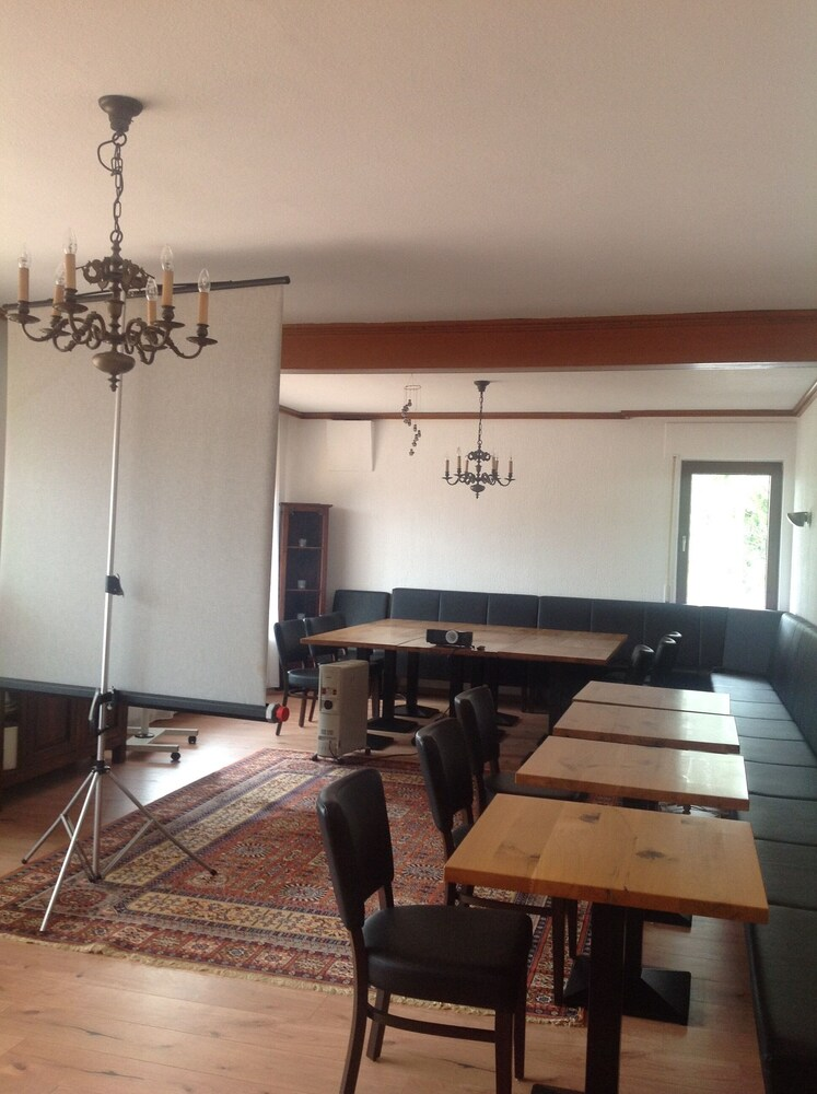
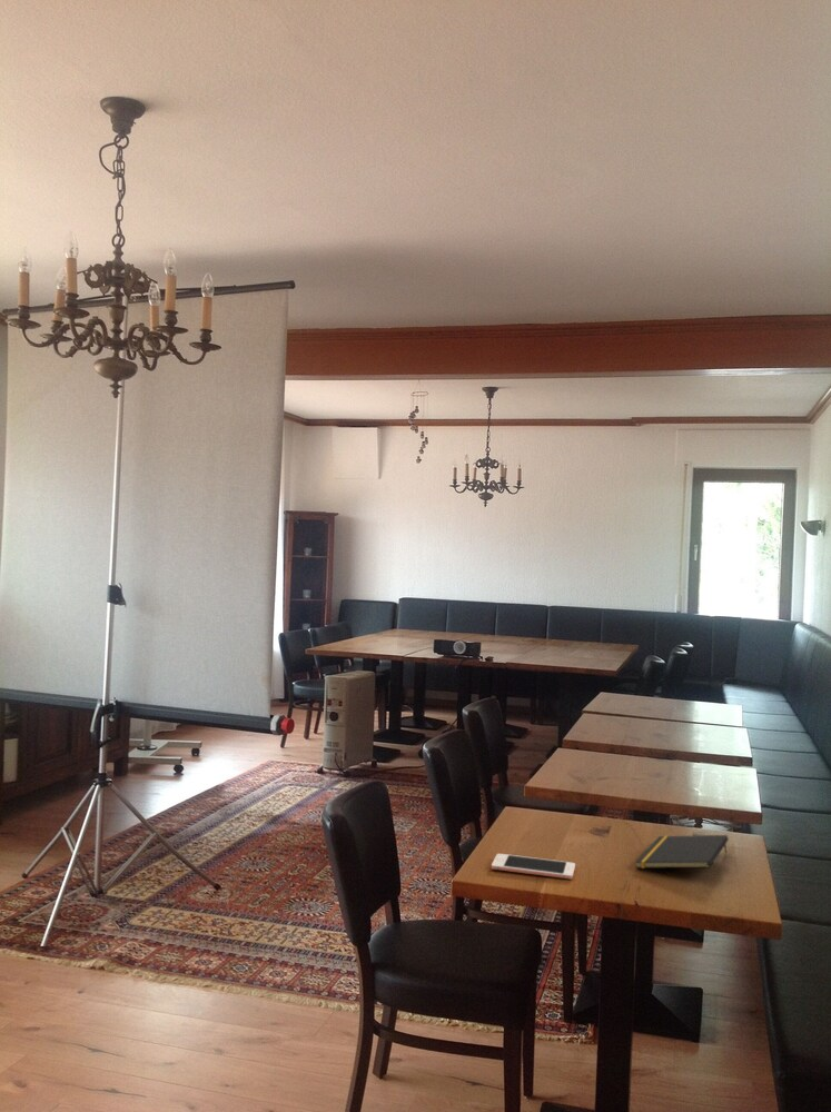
+ cell phone [491,853,576,881]
+ notepad [634,834,730,870]
